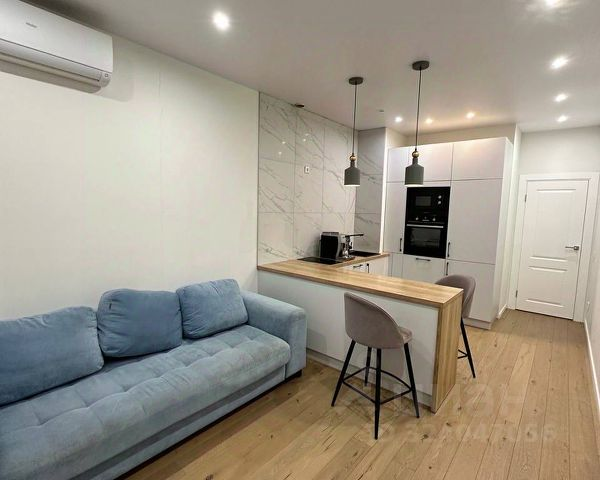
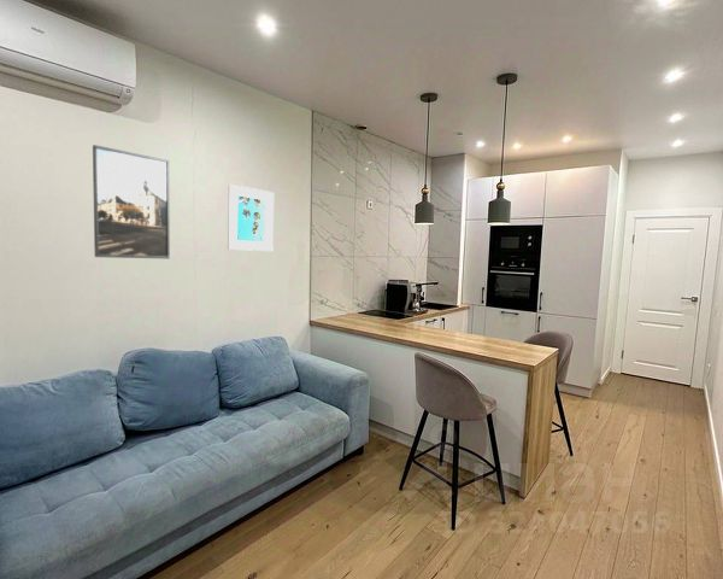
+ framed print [227,183,275,252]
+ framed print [92,144,171,259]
